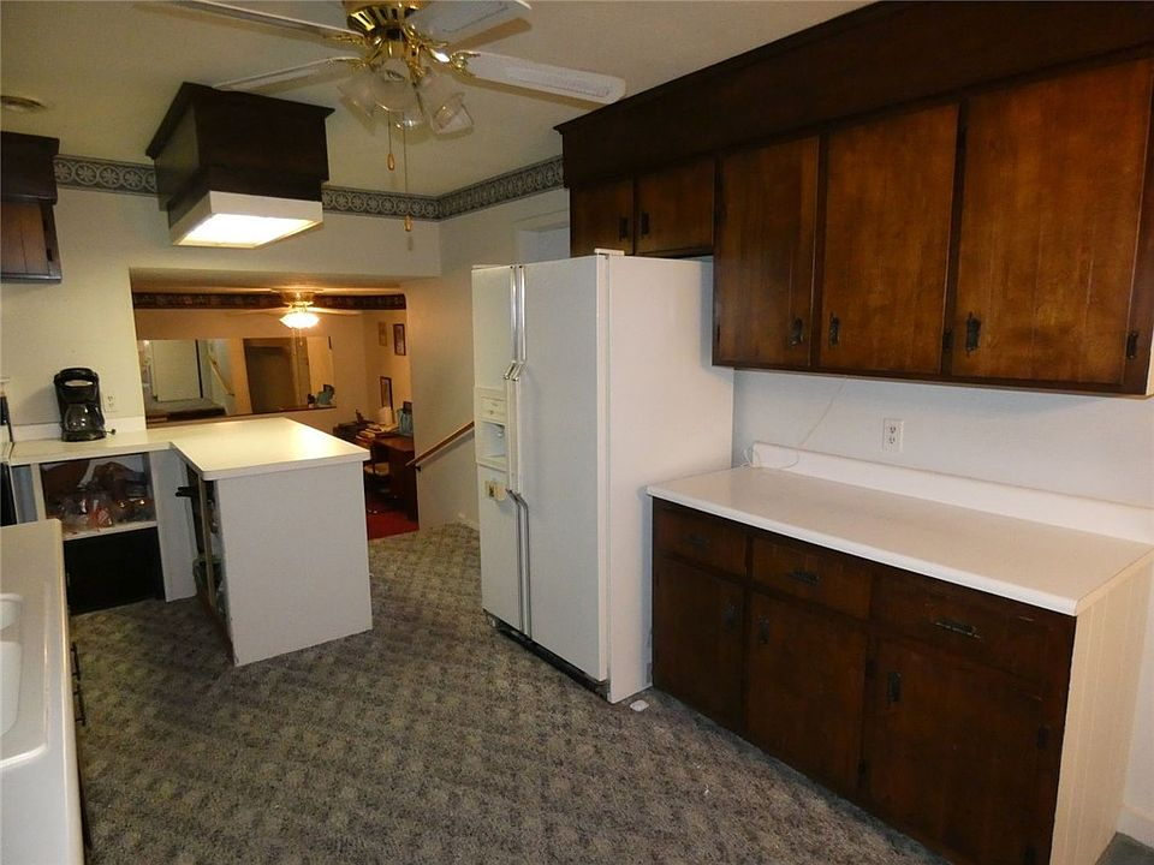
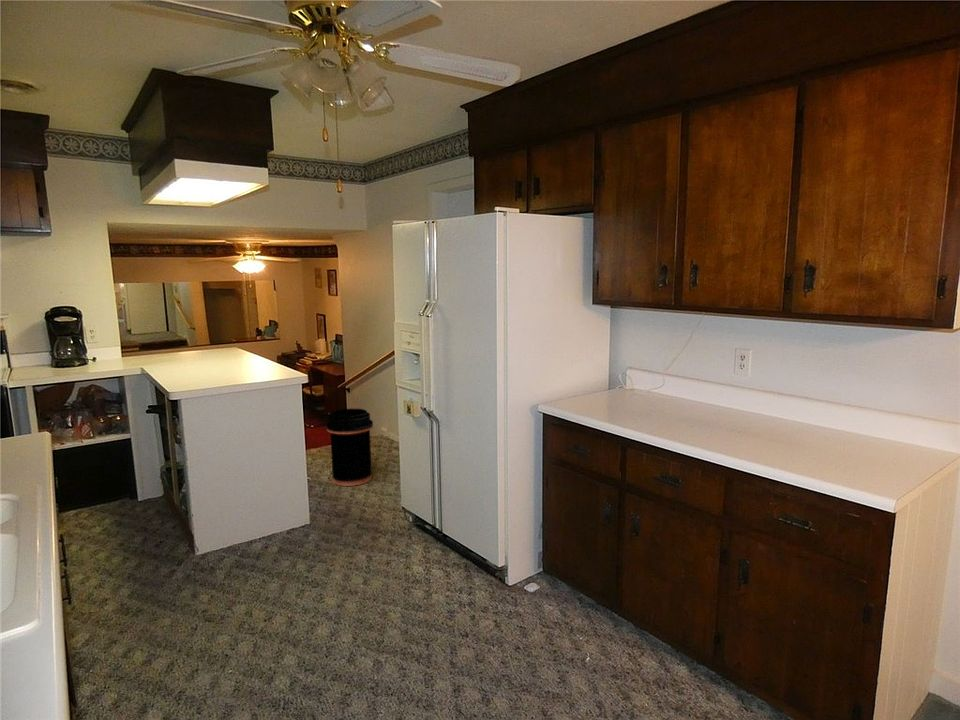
+ trash can [326,408,374,487]
